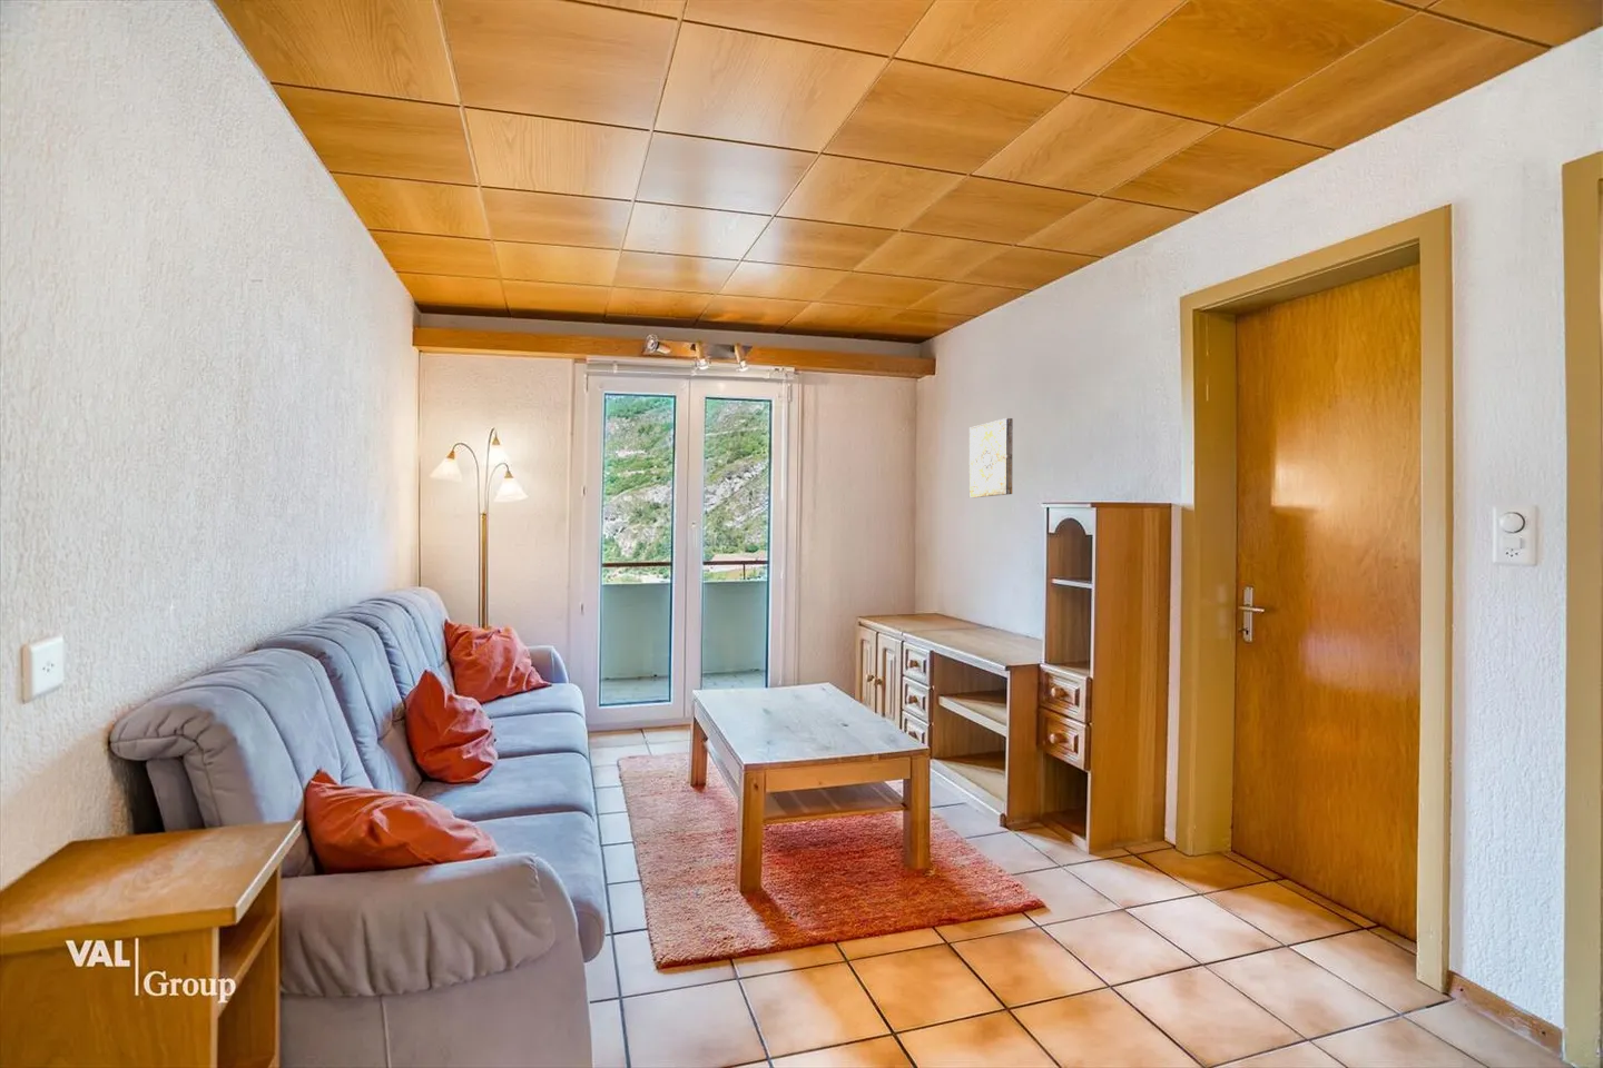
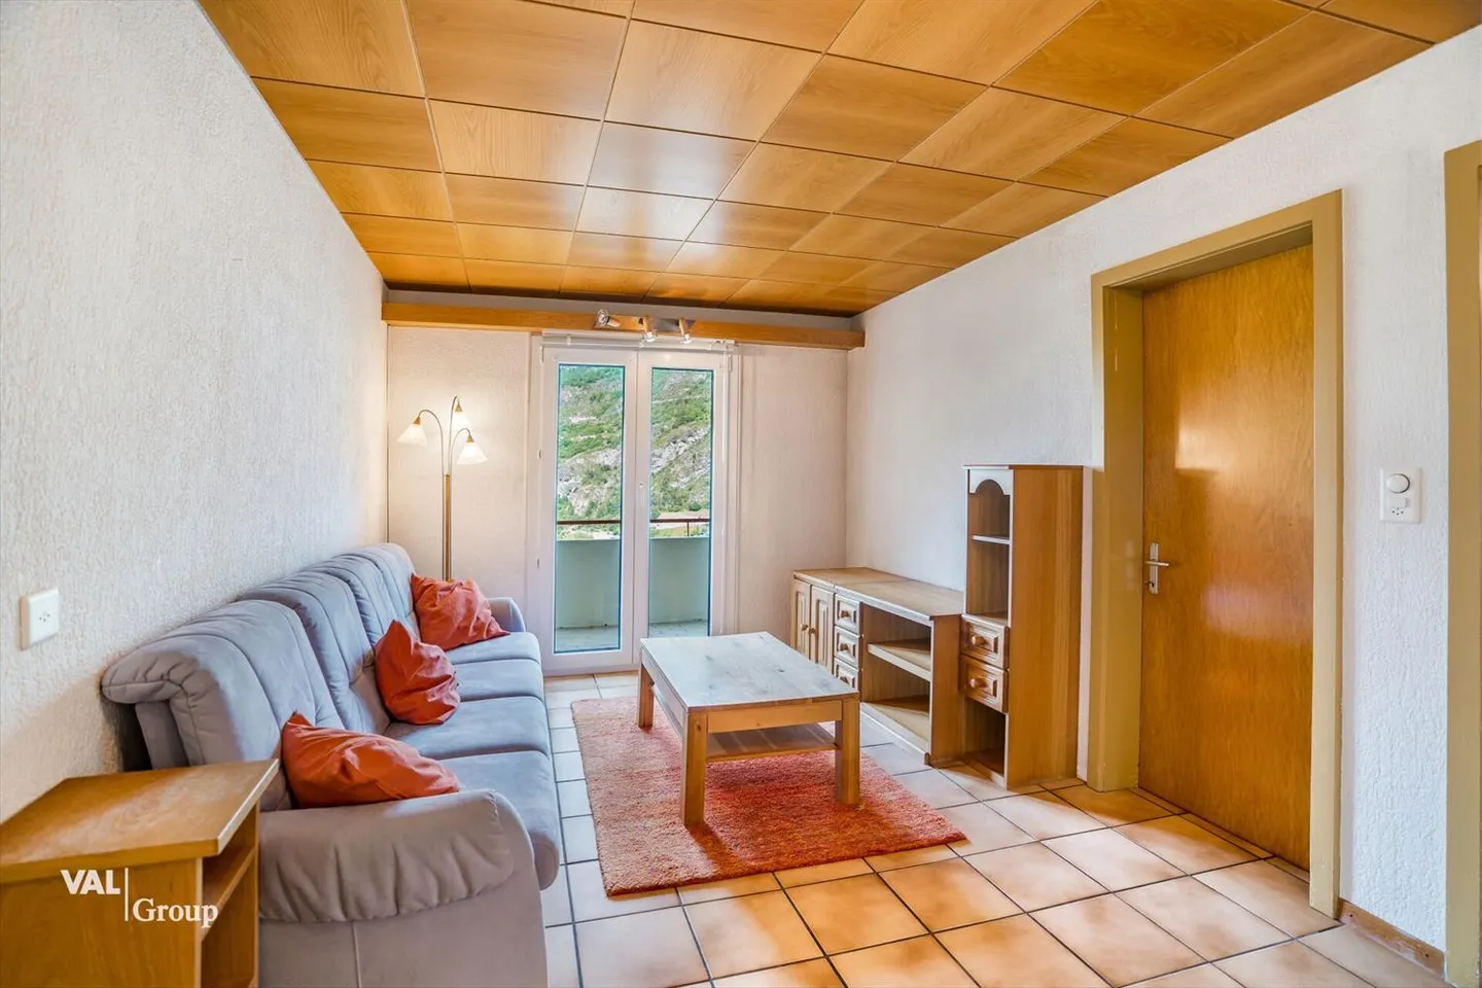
- wall art [968,417,1014,498]
